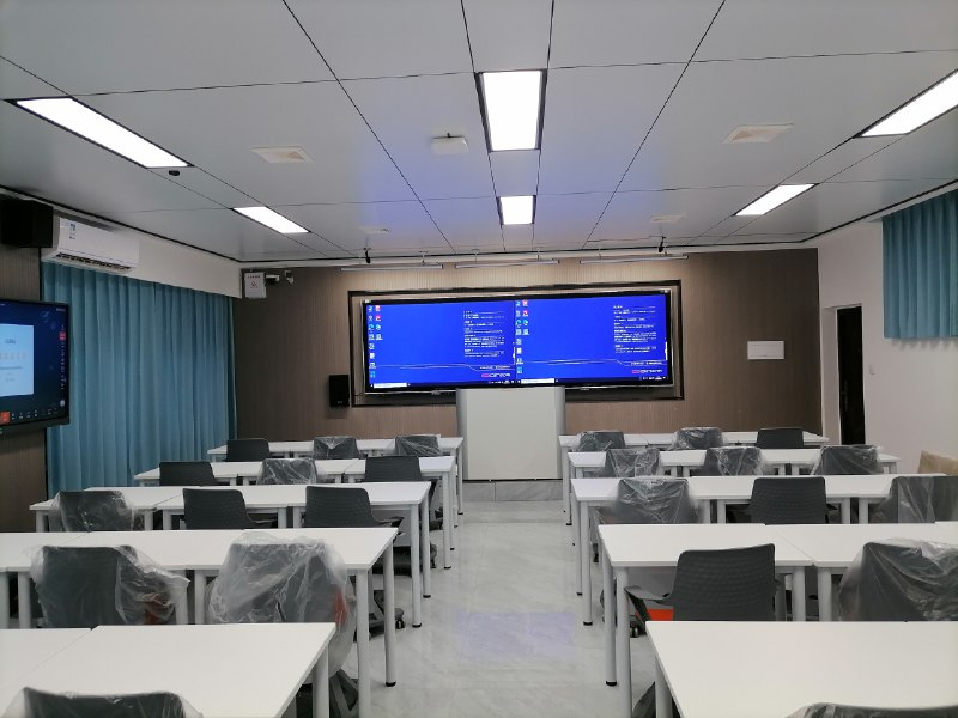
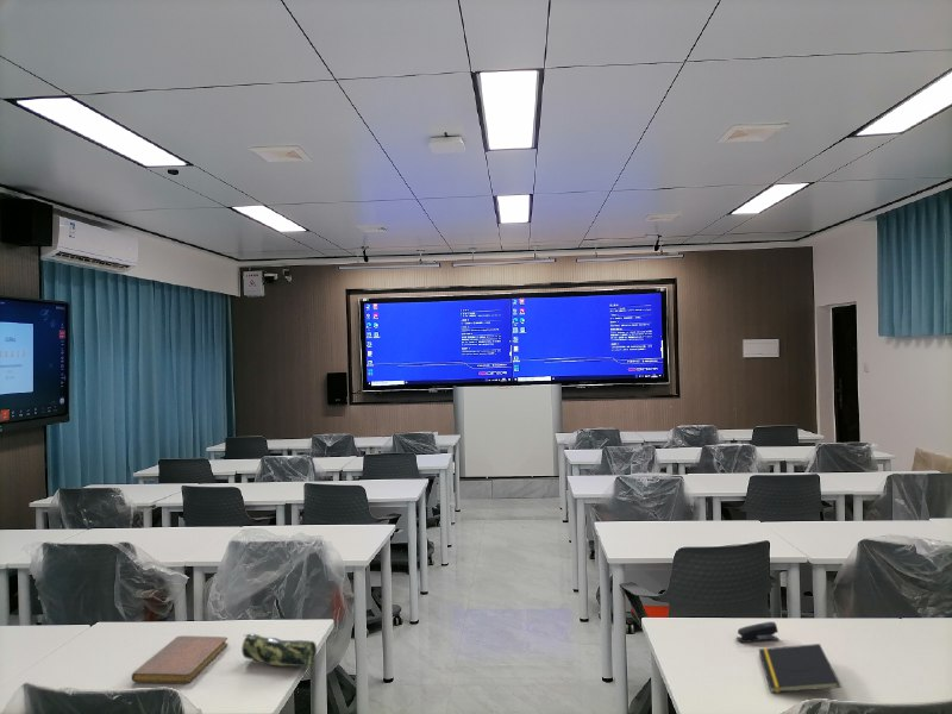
+ notebook [131,634,230,684]
+ pencil case [240,632,318,669]
+ notepad [758,643,841,694]
+ stapler [735,621,779,644]
